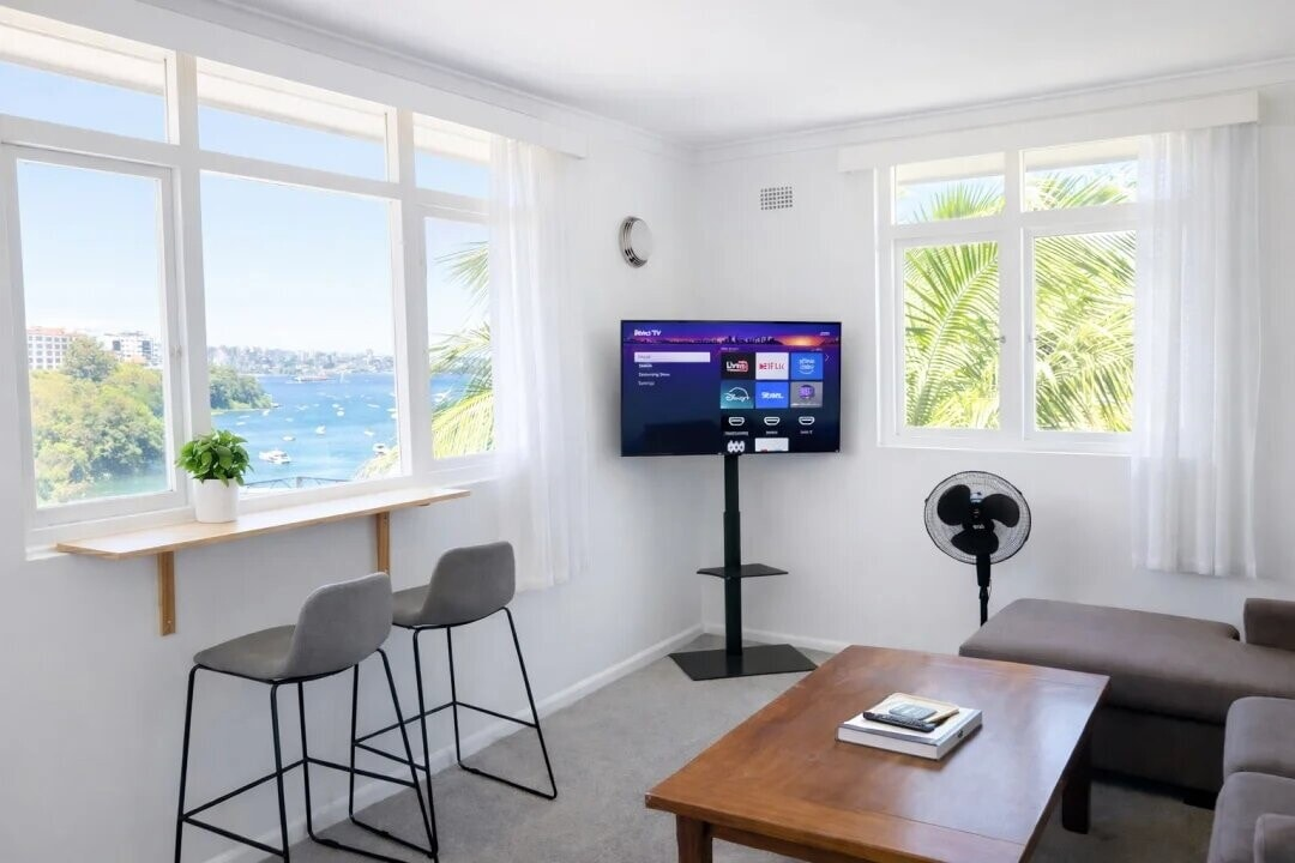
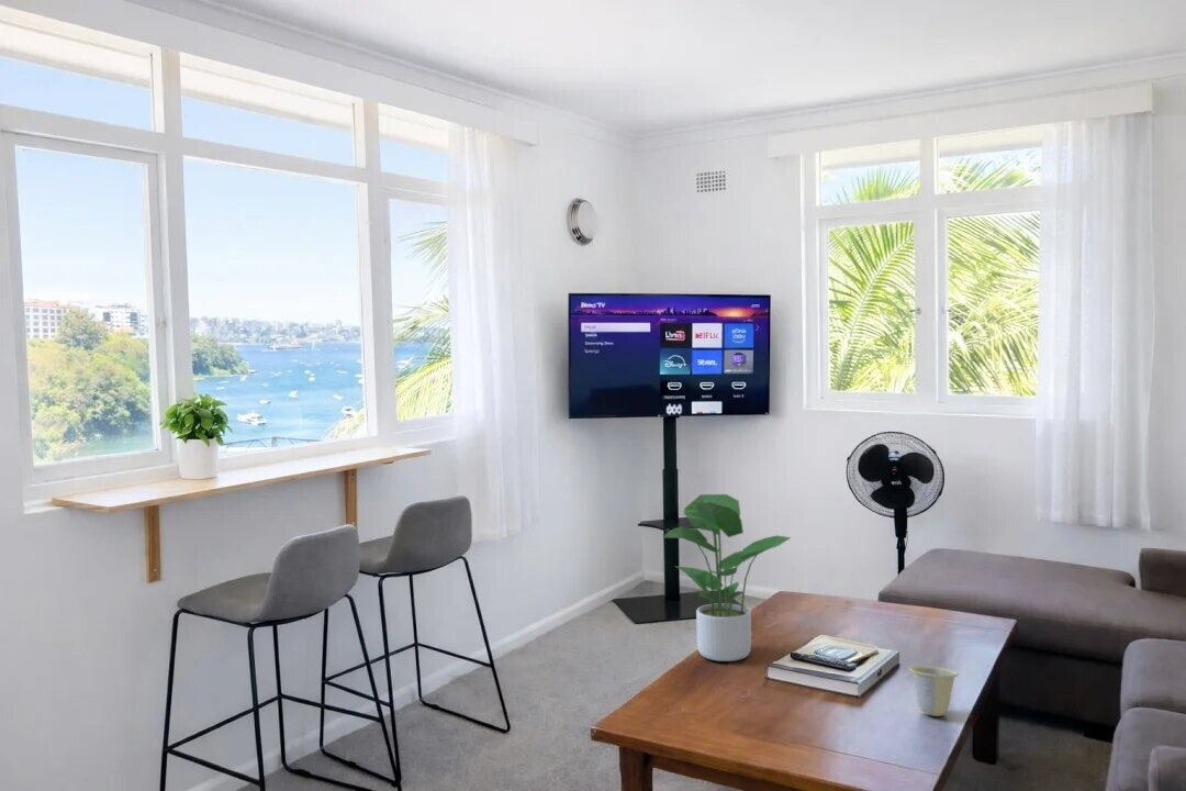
+ cup [908,665,959,717]
+ potted plant [662,493,793,662]
